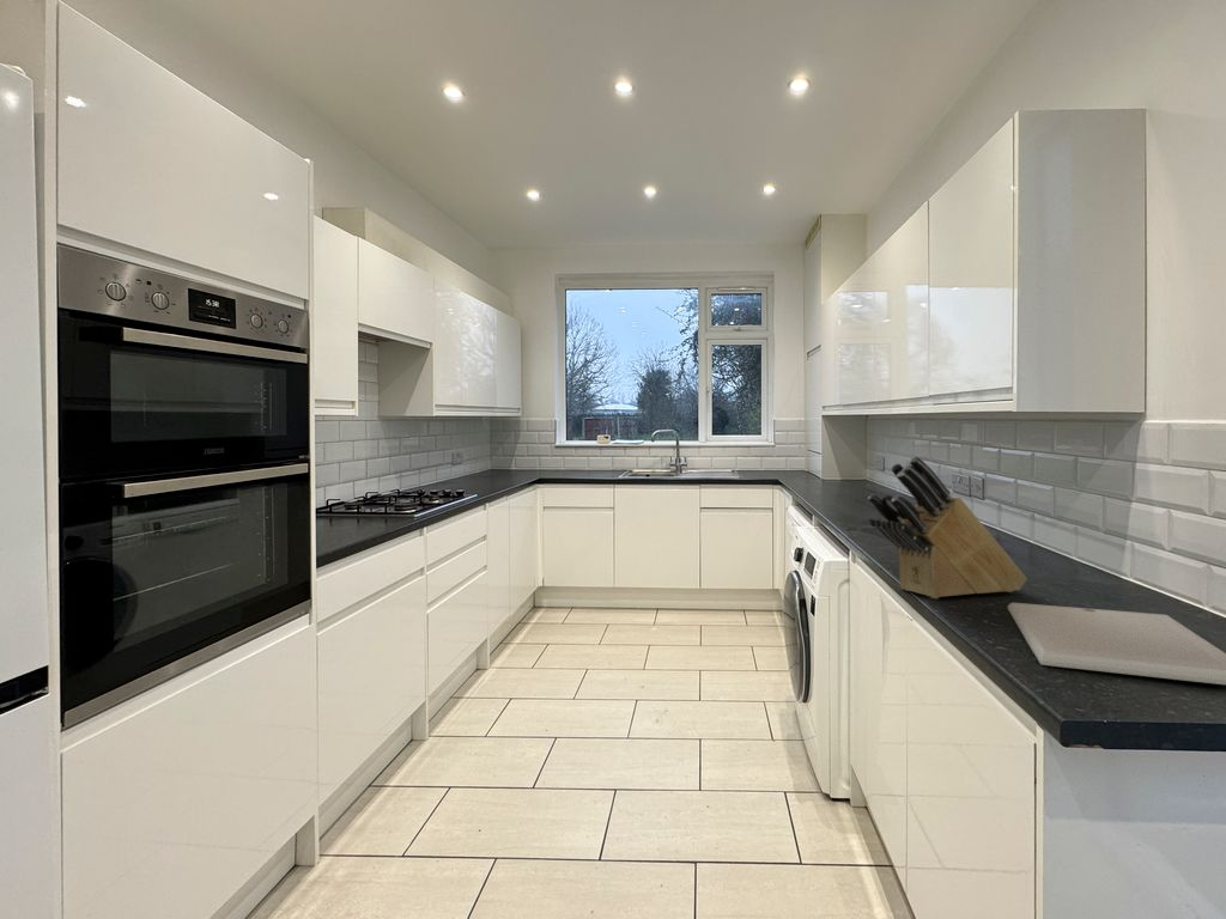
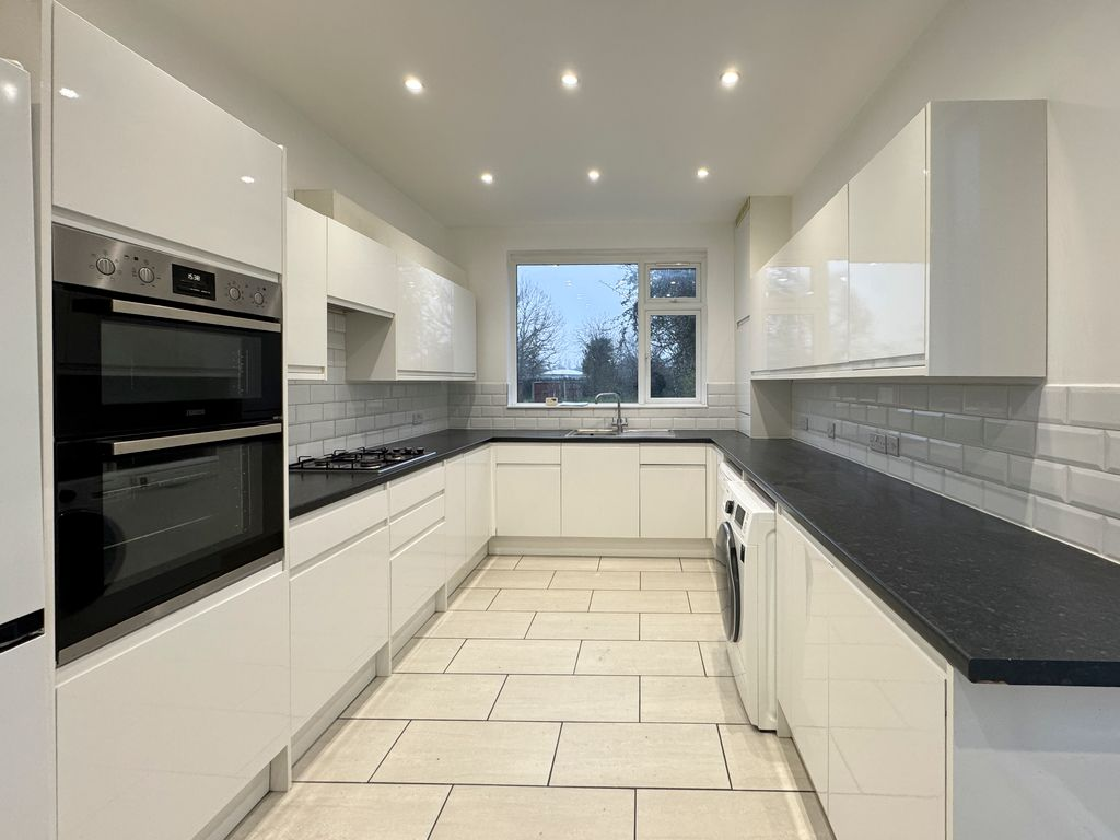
- knife block [867,455,1028,600]
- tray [1006,602,1226,686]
